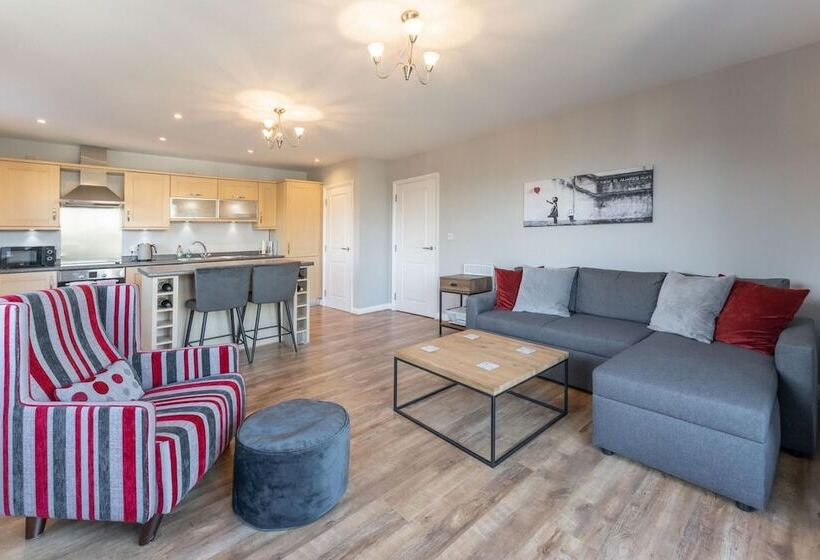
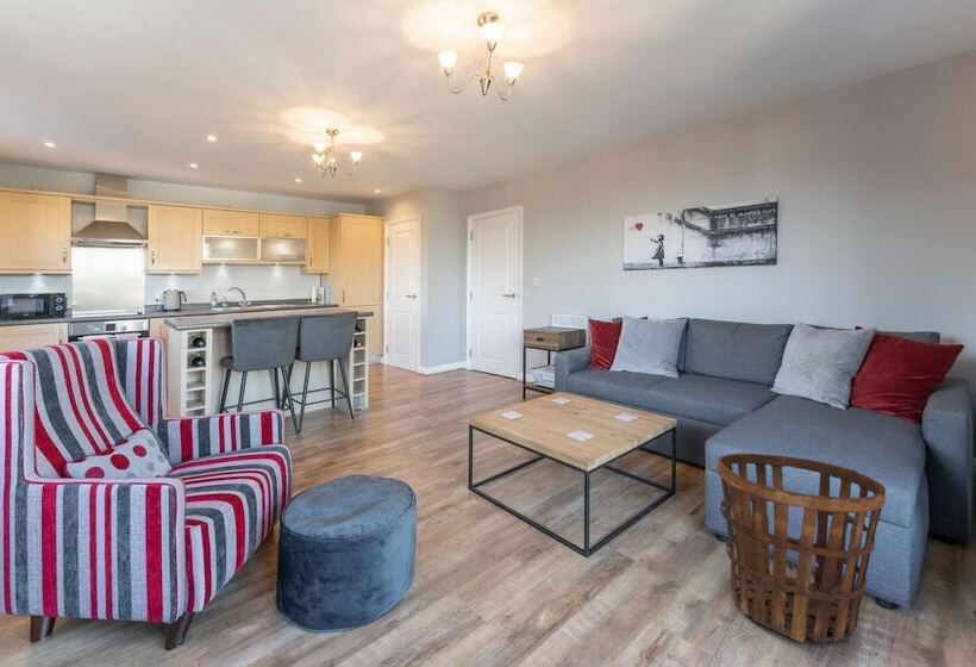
+ basket [714,451,887,643]
